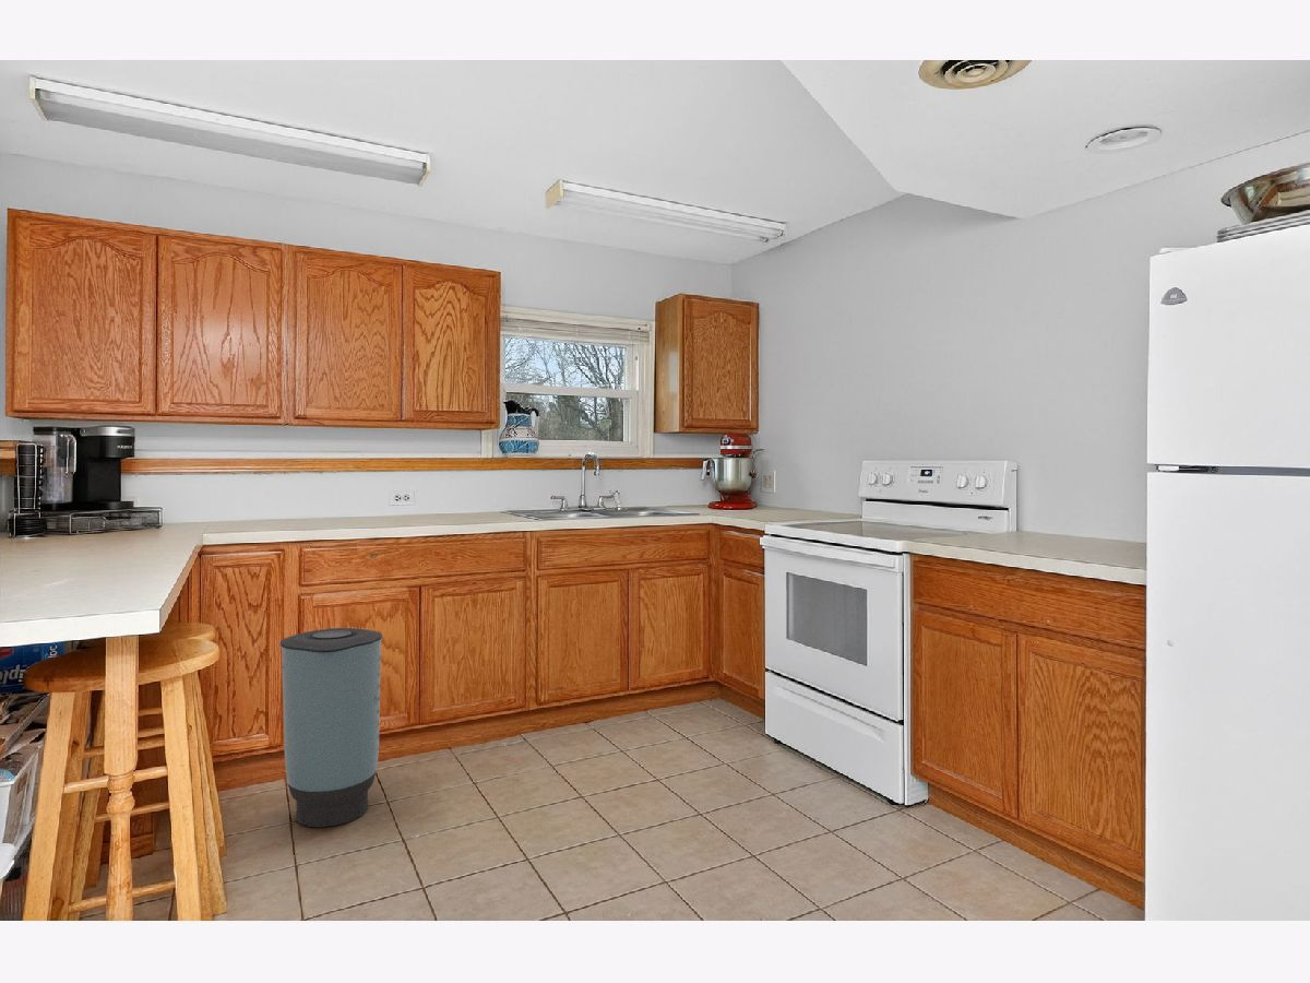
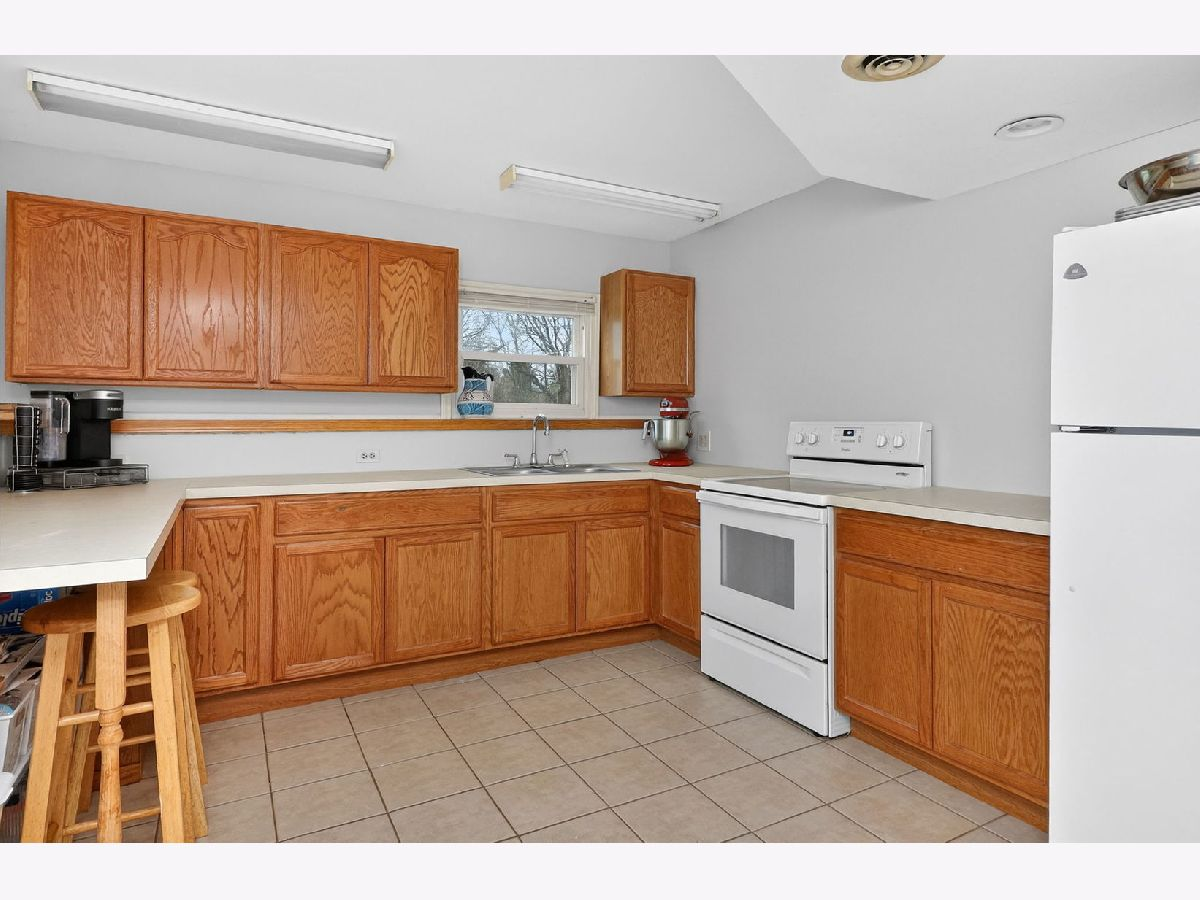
- trash can [278,627,383,828]
